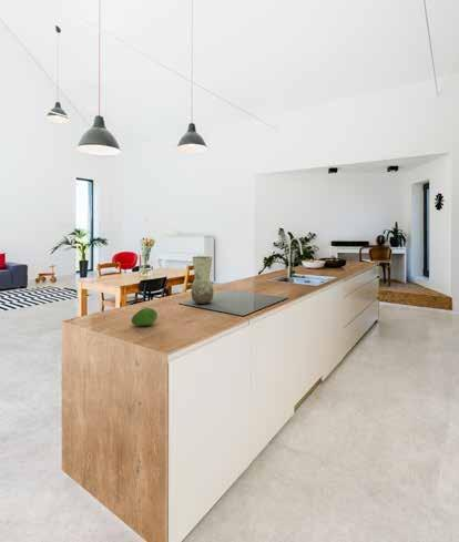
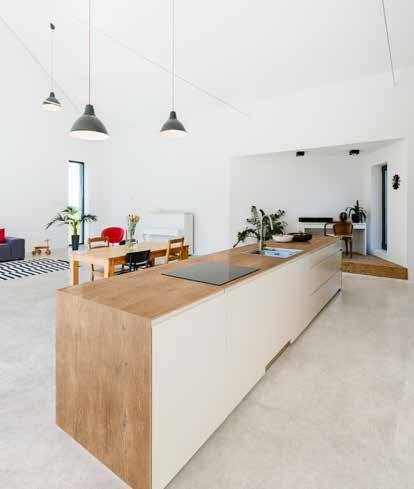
- fruit [131,307,159,327]
- vase [191,256,215,305]
